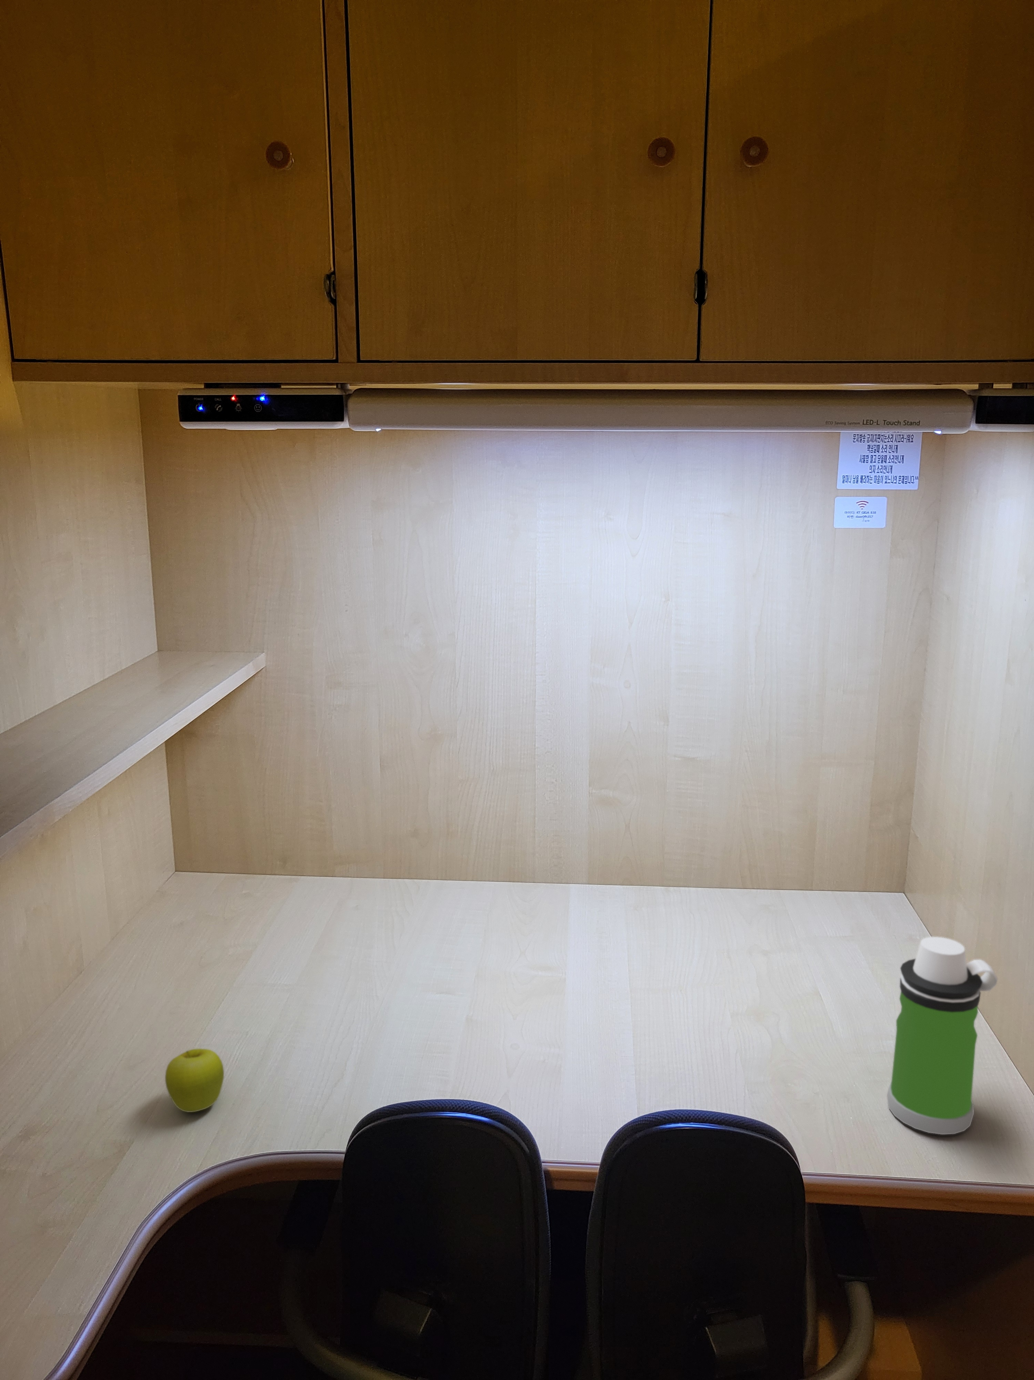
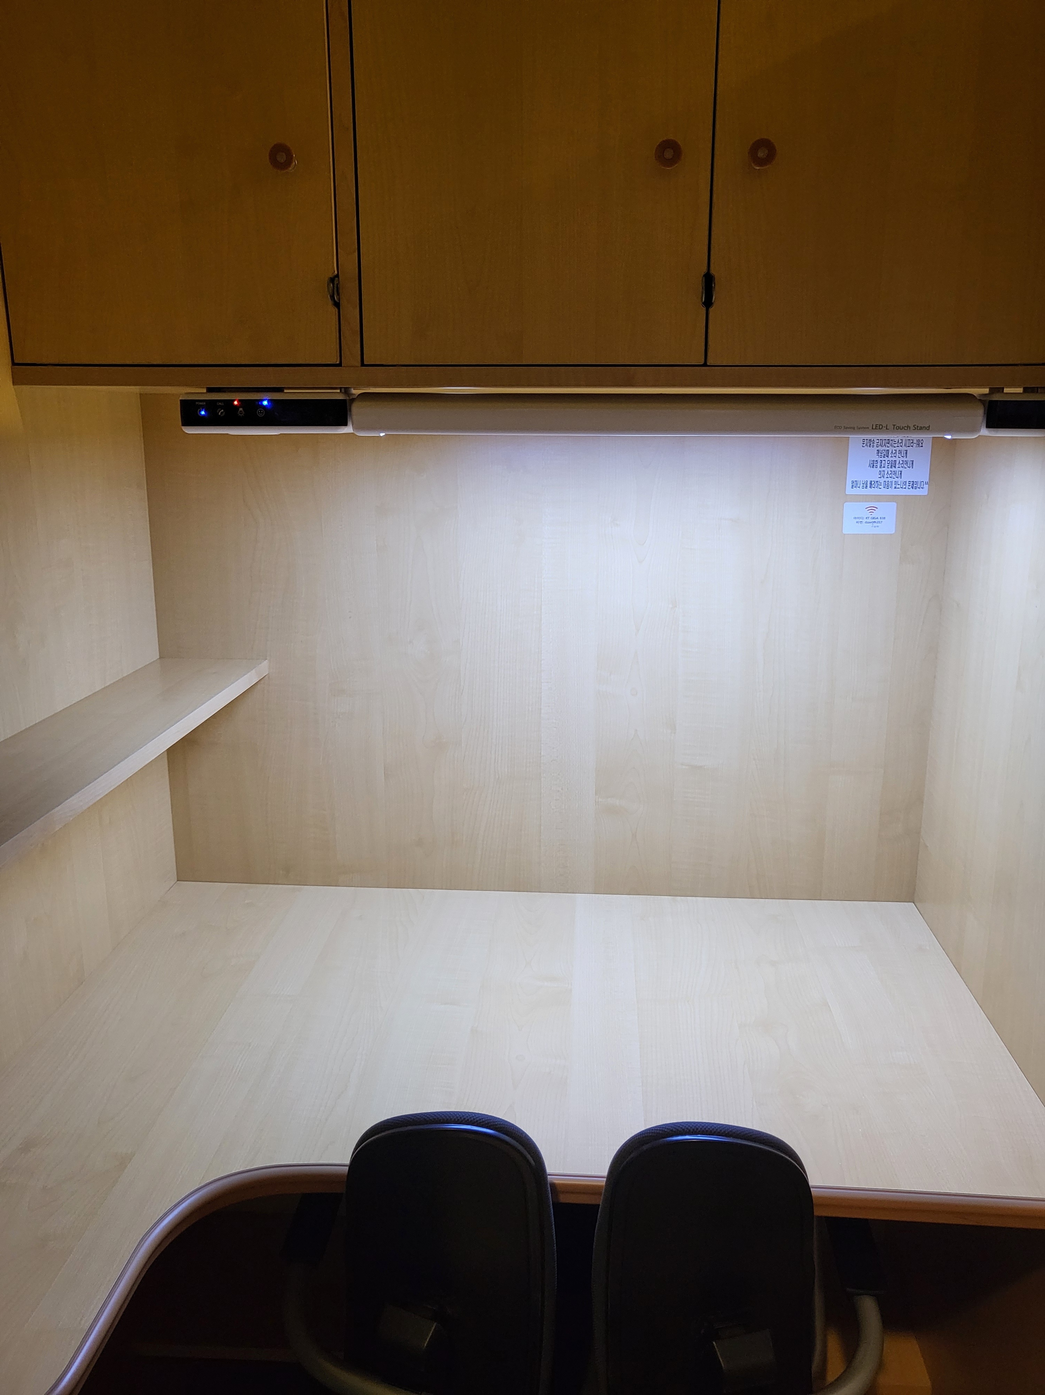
- fruit [165,1049,225,1113]
- water bottle [886,937,998,1136]
